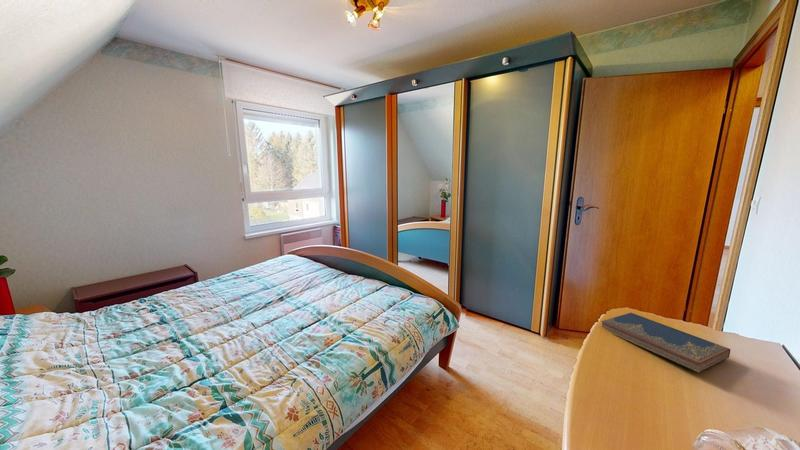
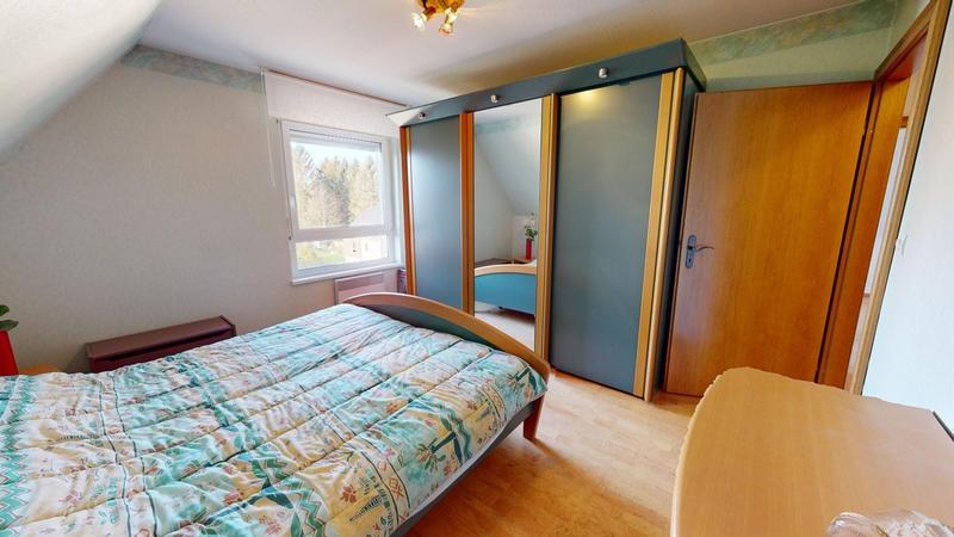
- hardcover book [600,312,731,373]
